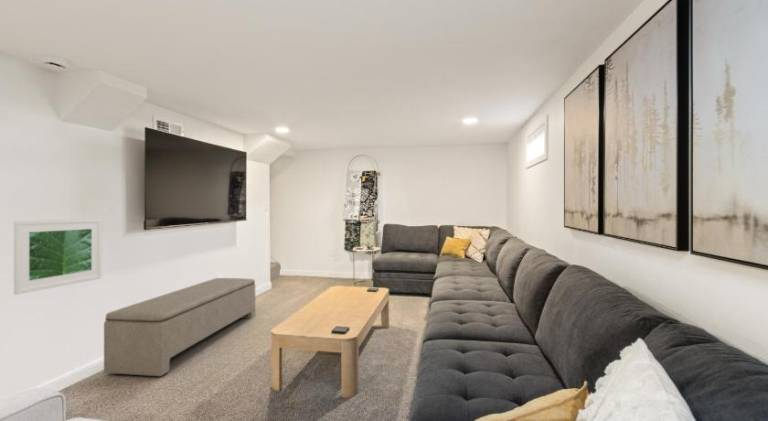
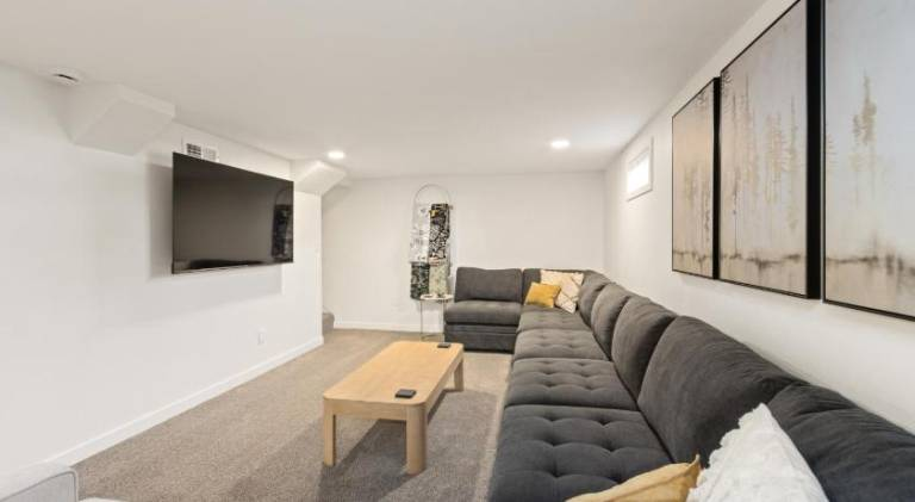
- bench [103,277,256,377]
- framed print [13,218,102,295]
